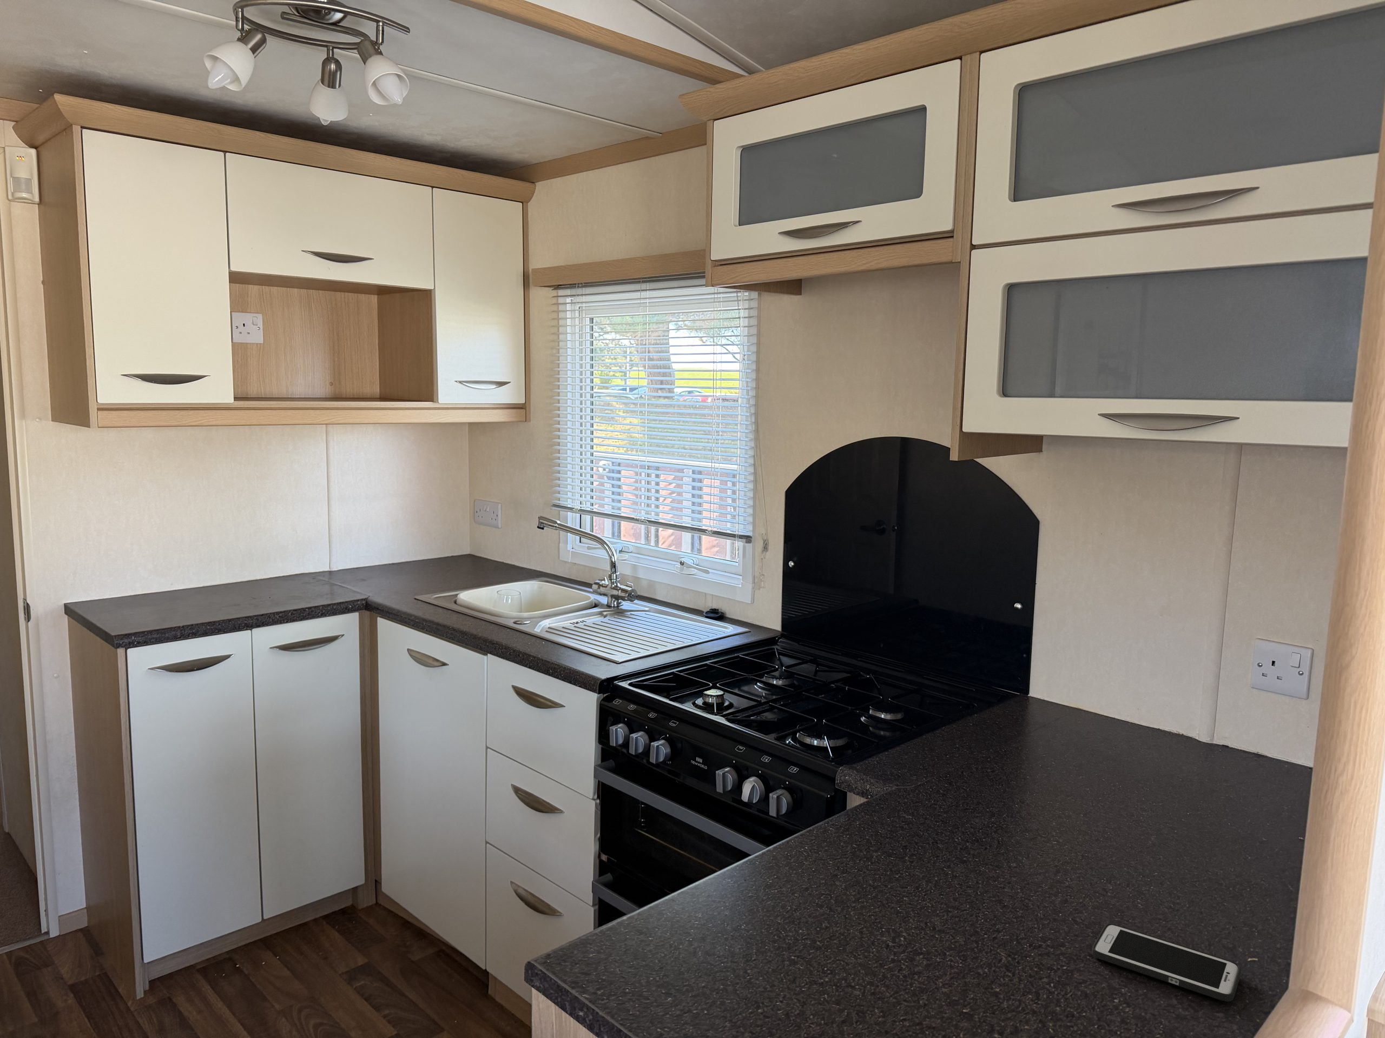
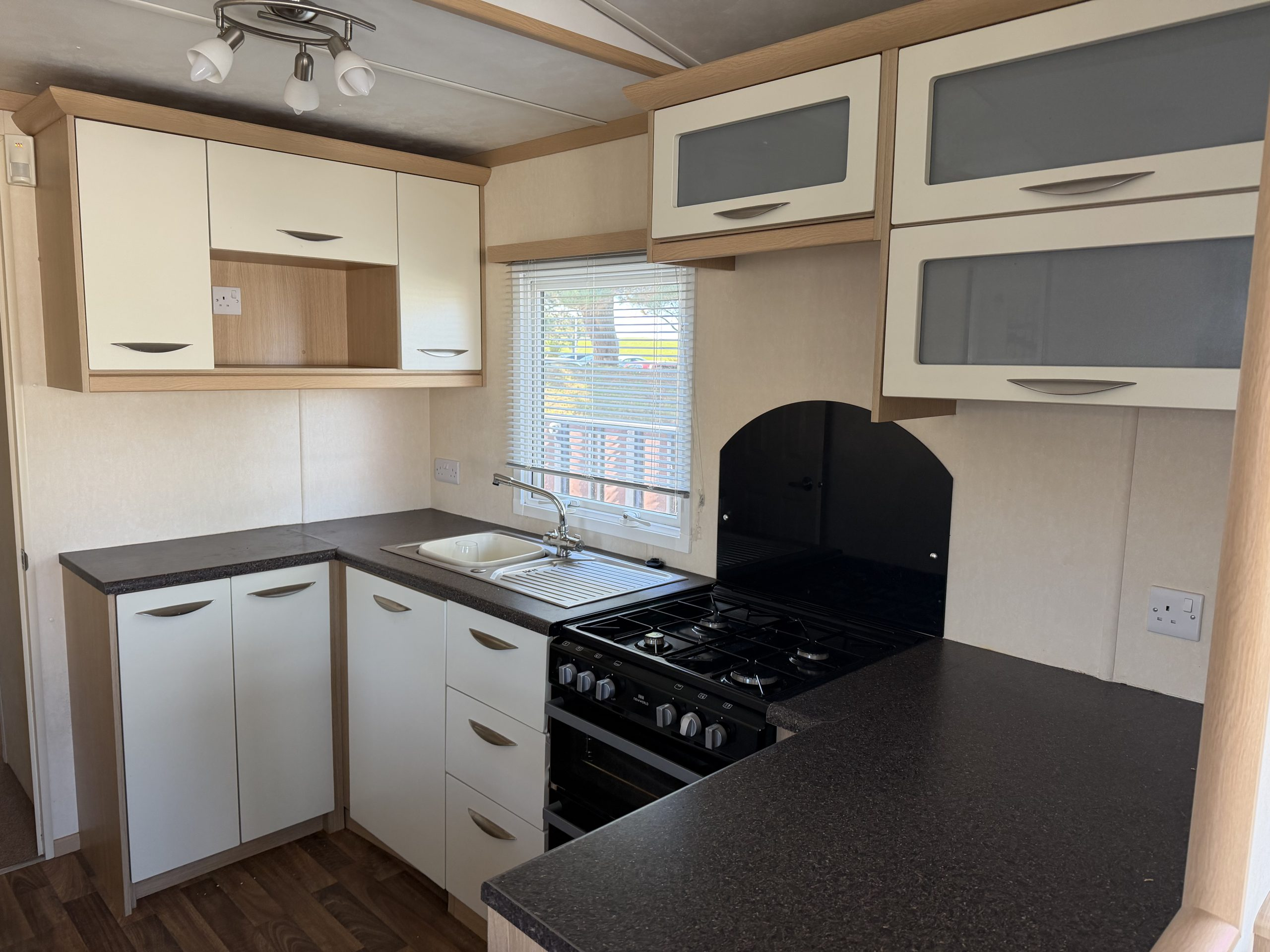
- cell phone [1092,922,1242,1002]
